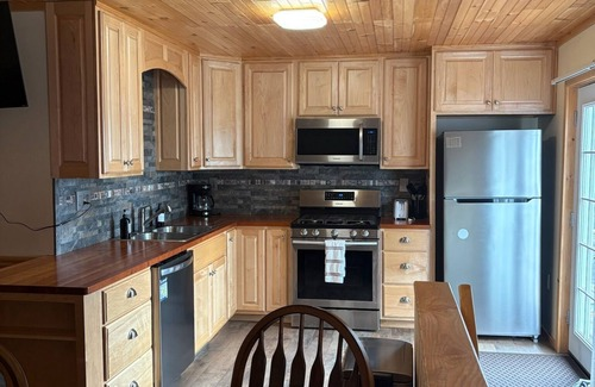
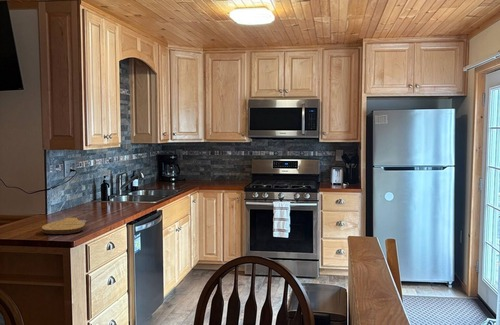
+ key chain [41,217,87,235]
